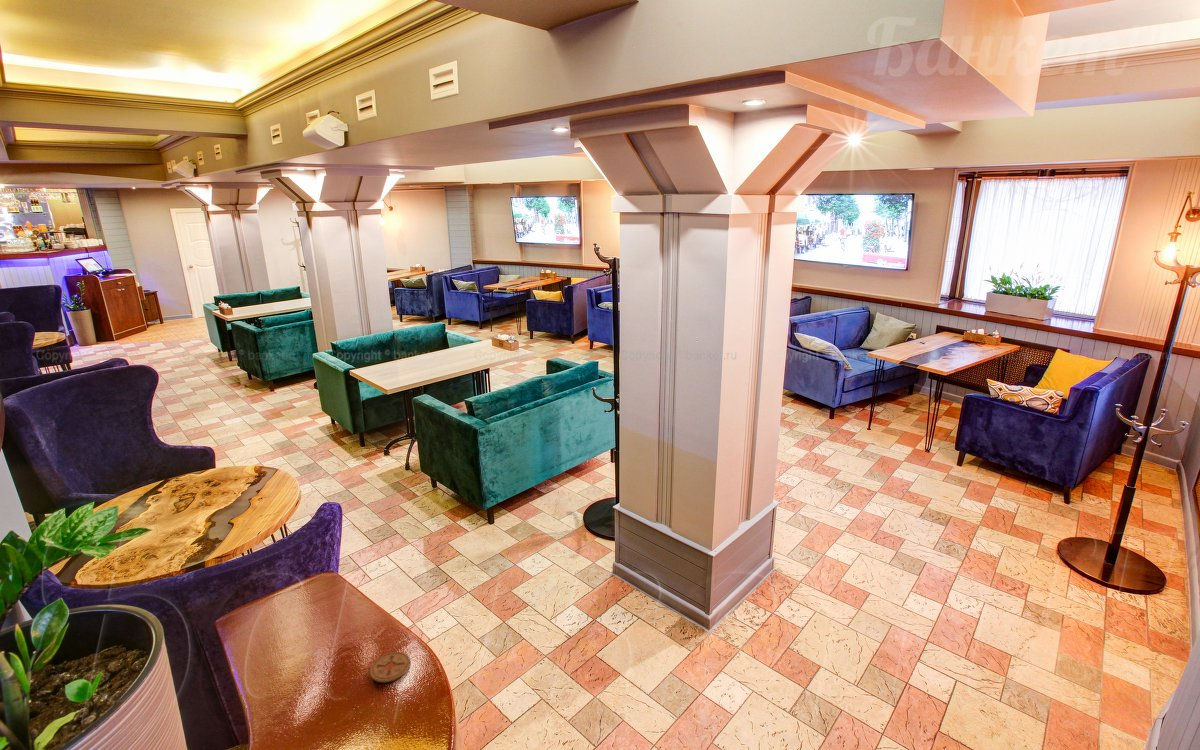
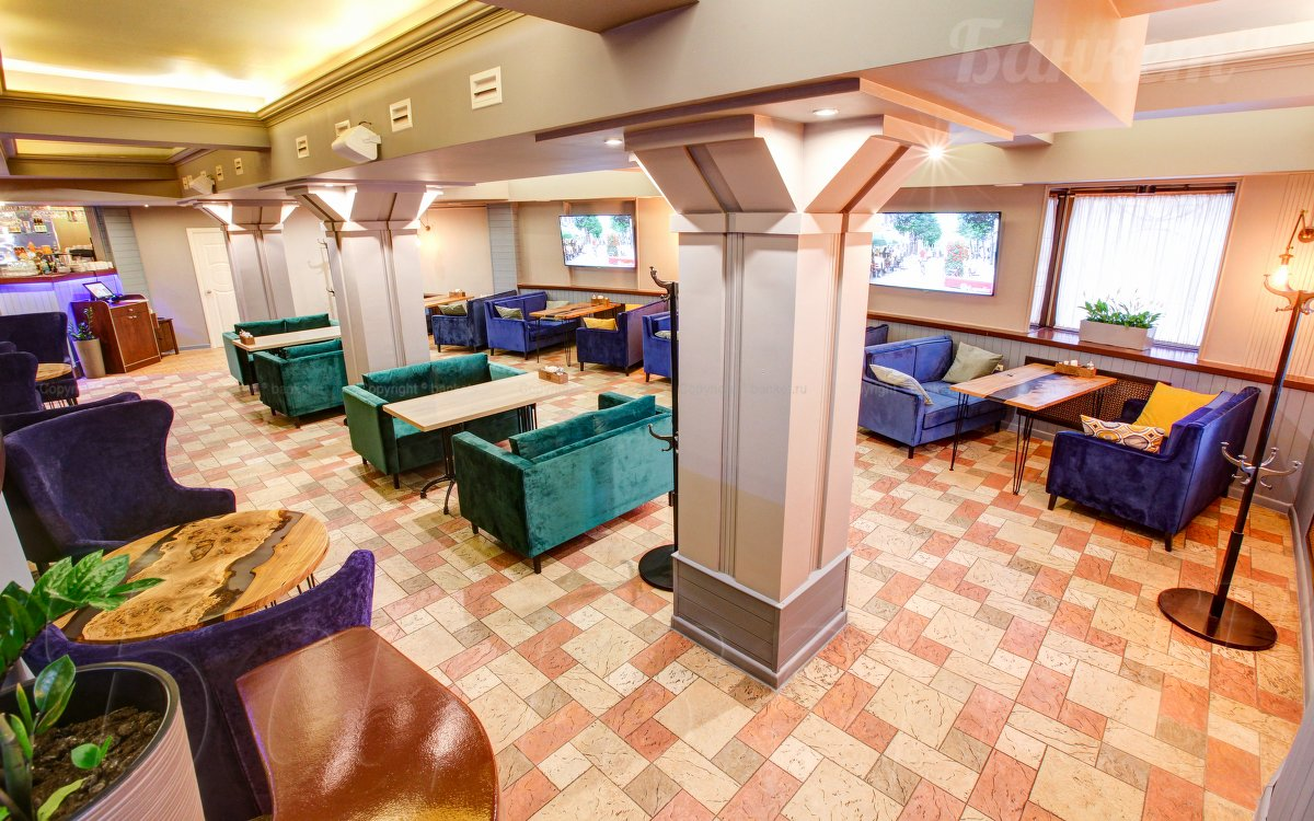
- coaster [369,651,412,683]
